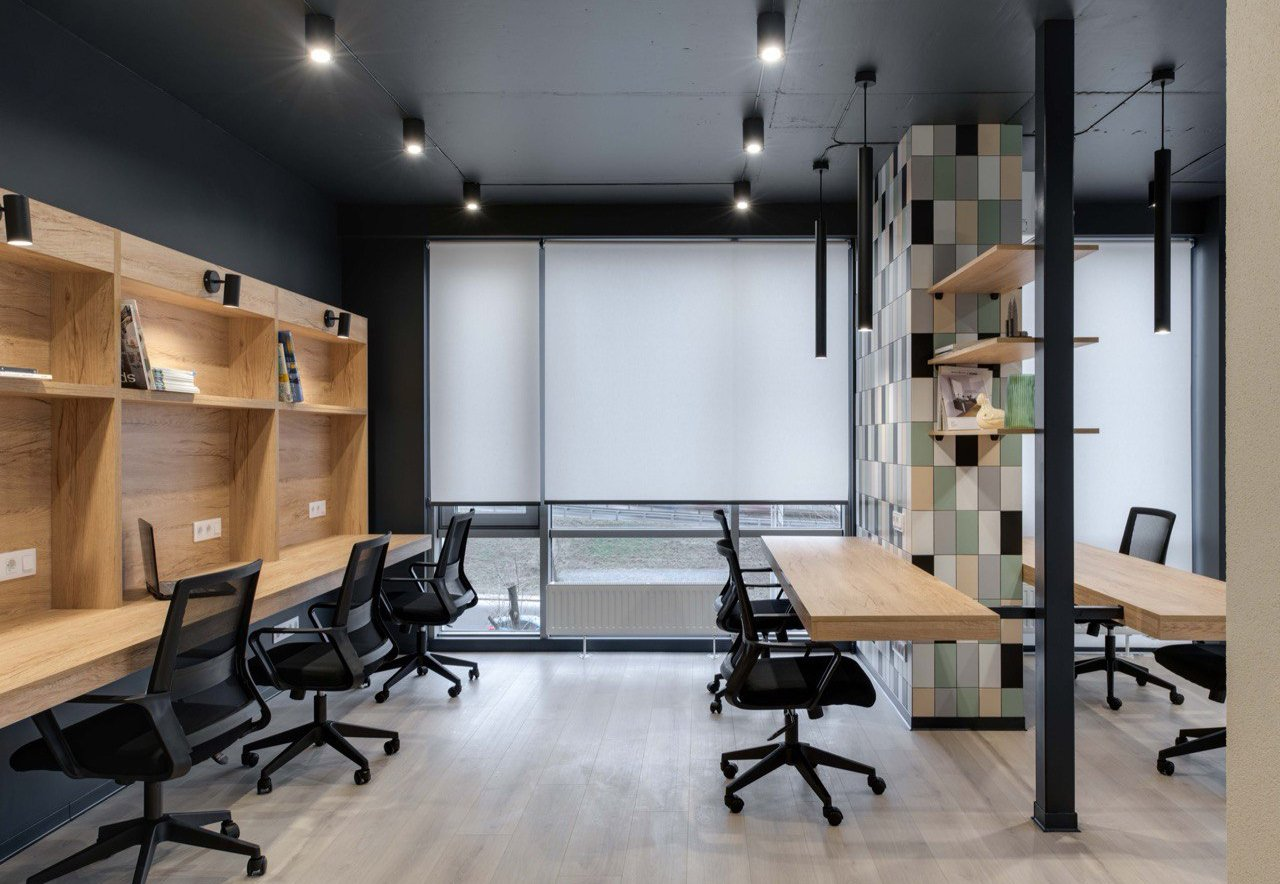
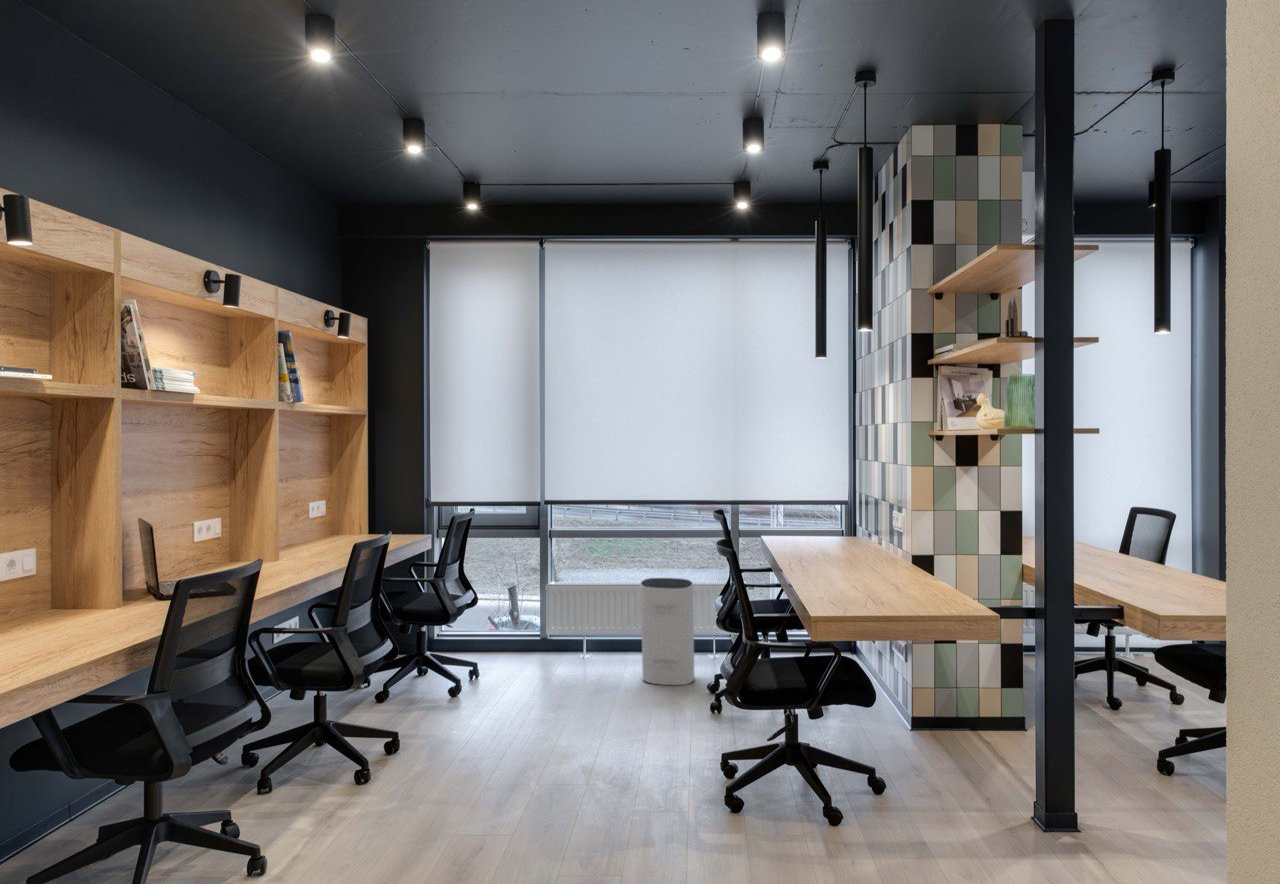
+ air purifier [639,577,695,686]
